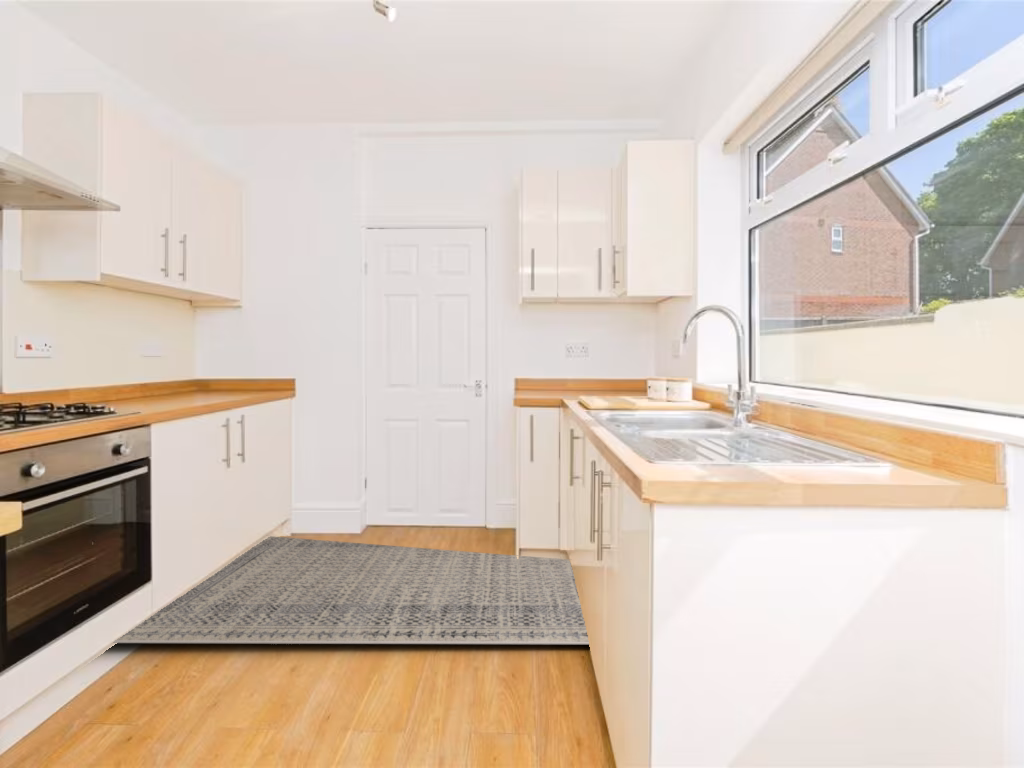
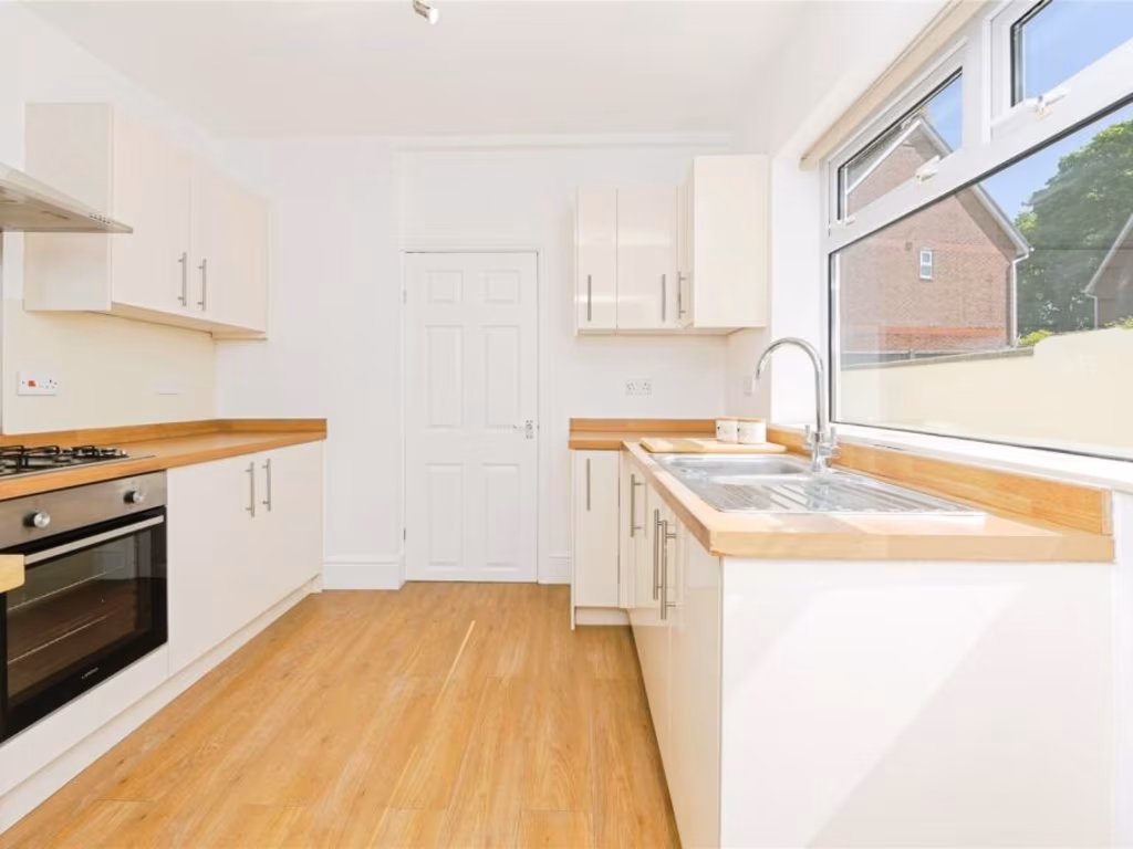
- rug [112,535,590,645]
